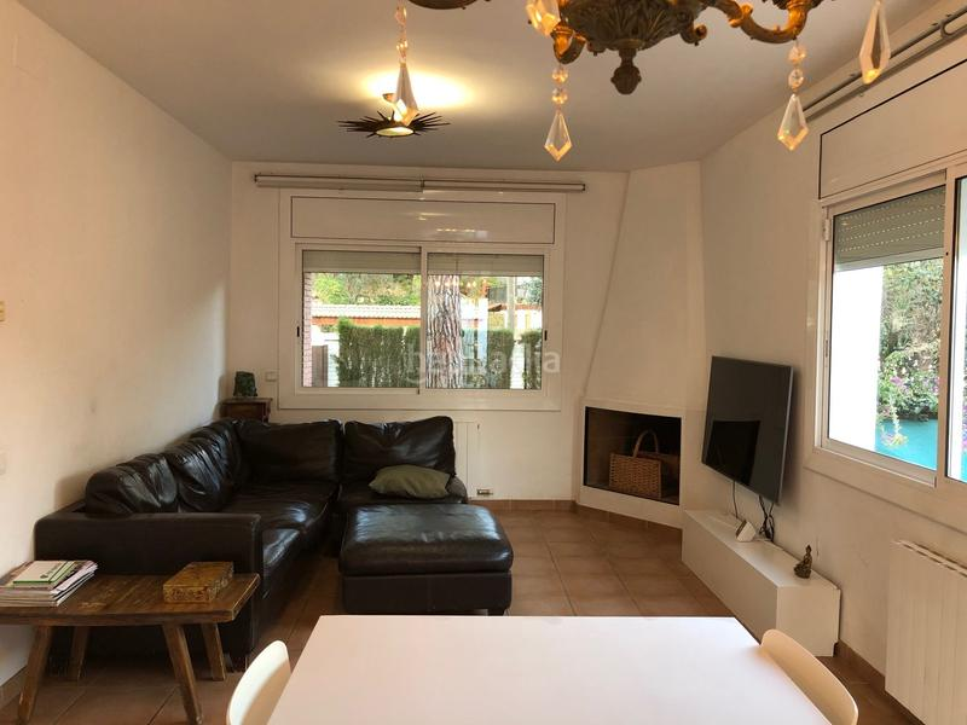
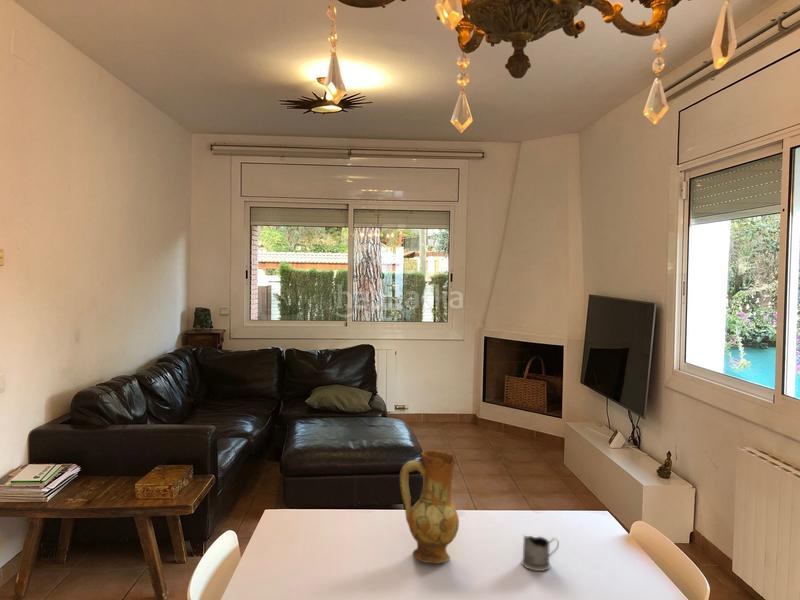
+ tea glass holder [521,534,560,572]
+ ceramic jug [398,449,460,564]
